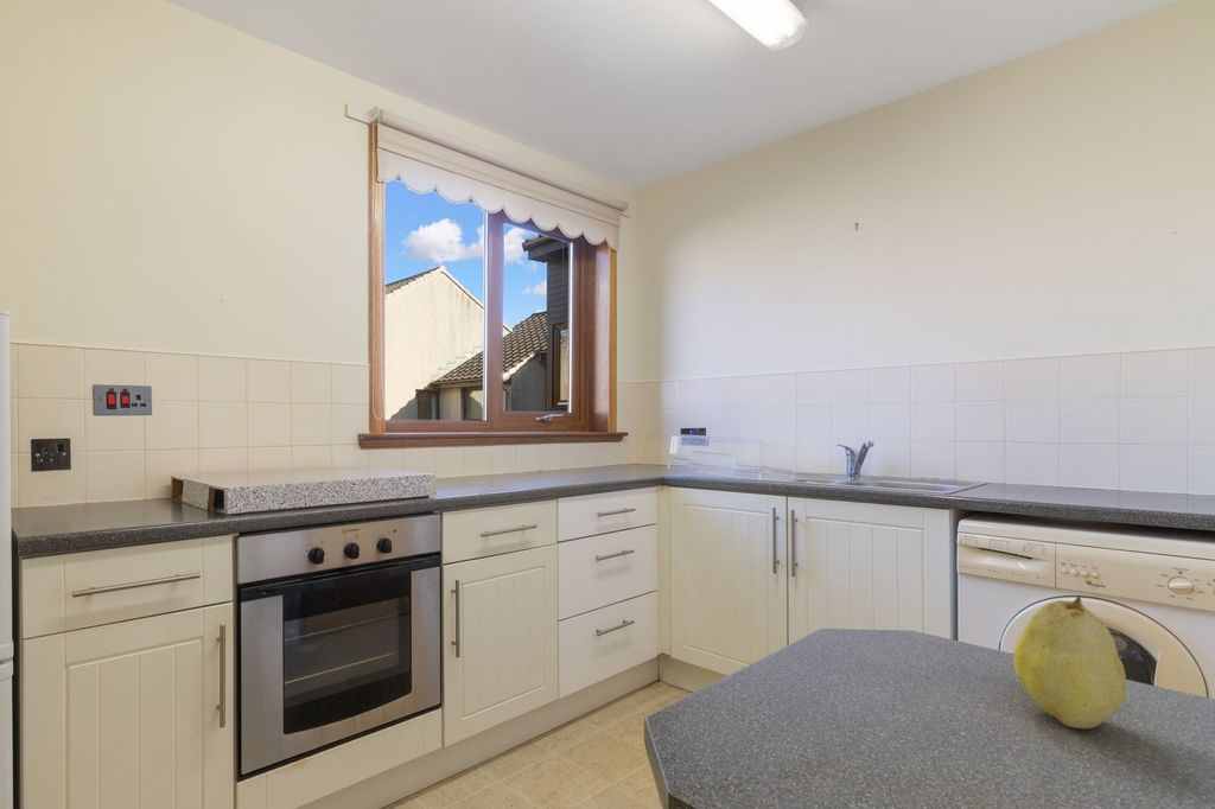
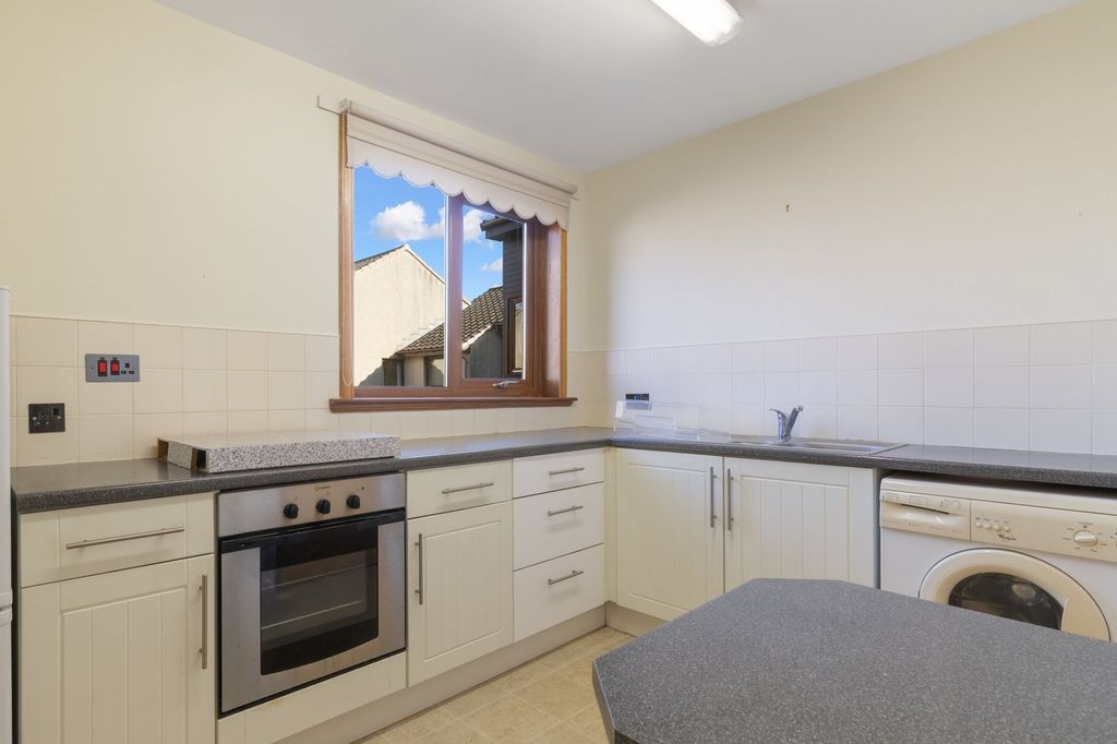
- fruit [1012,594,1127,730]
